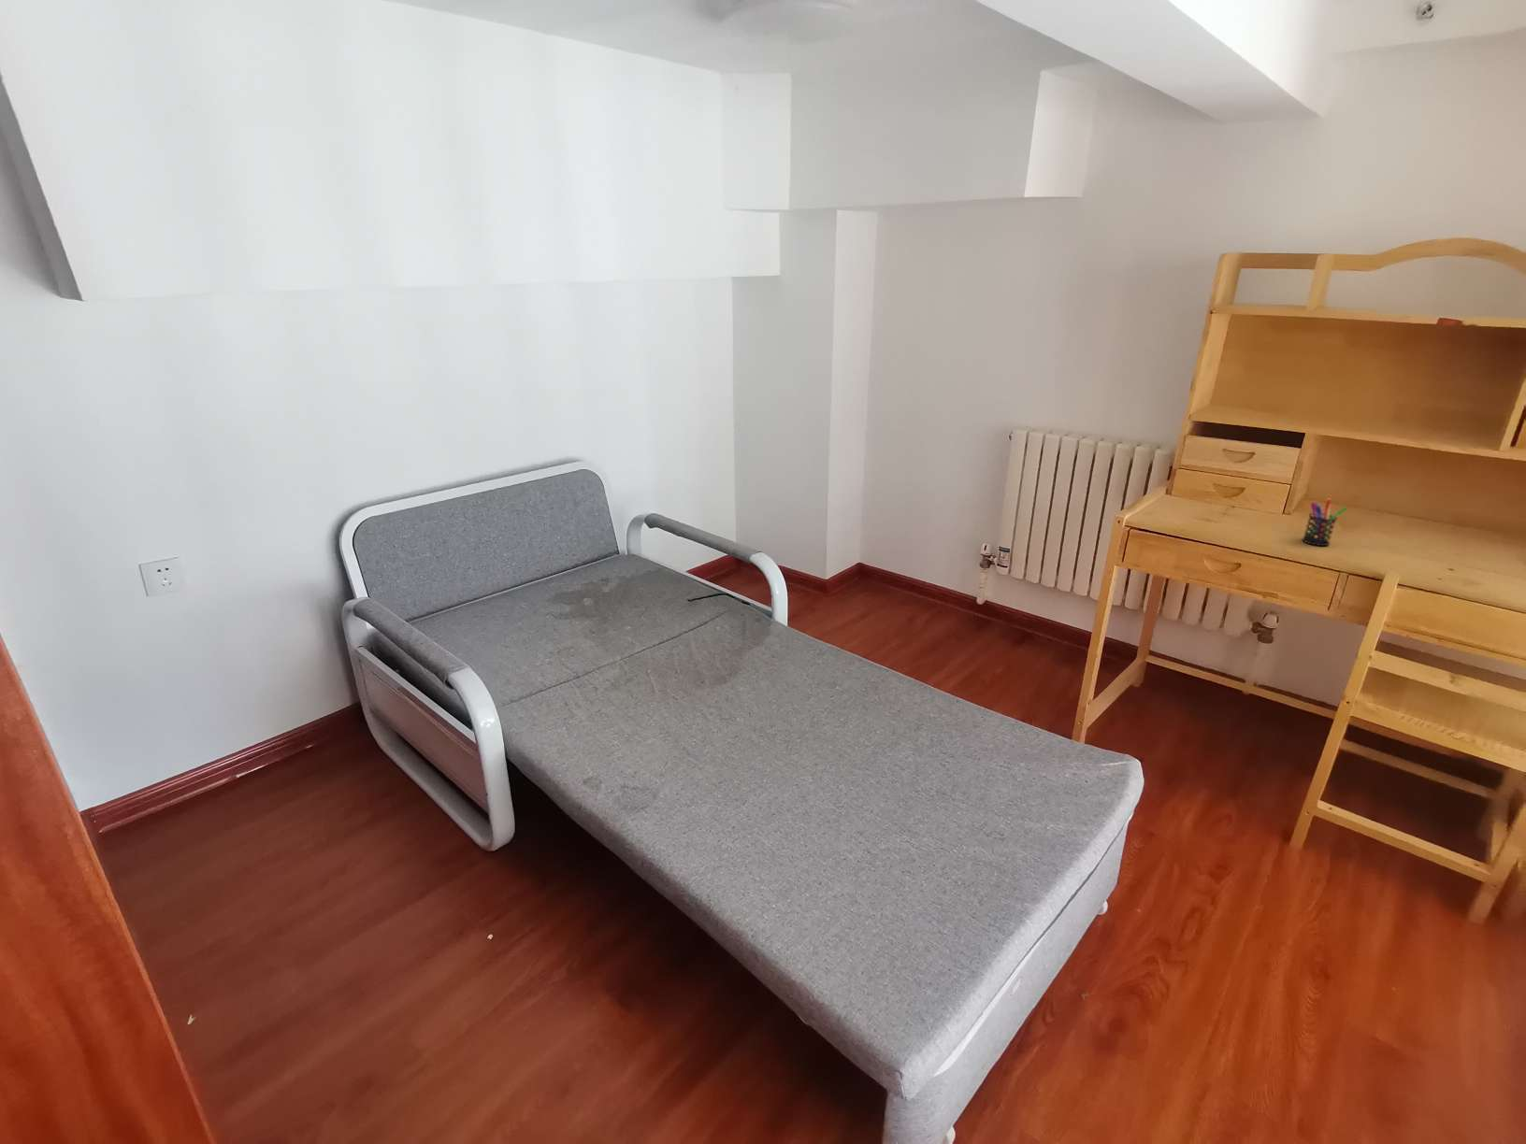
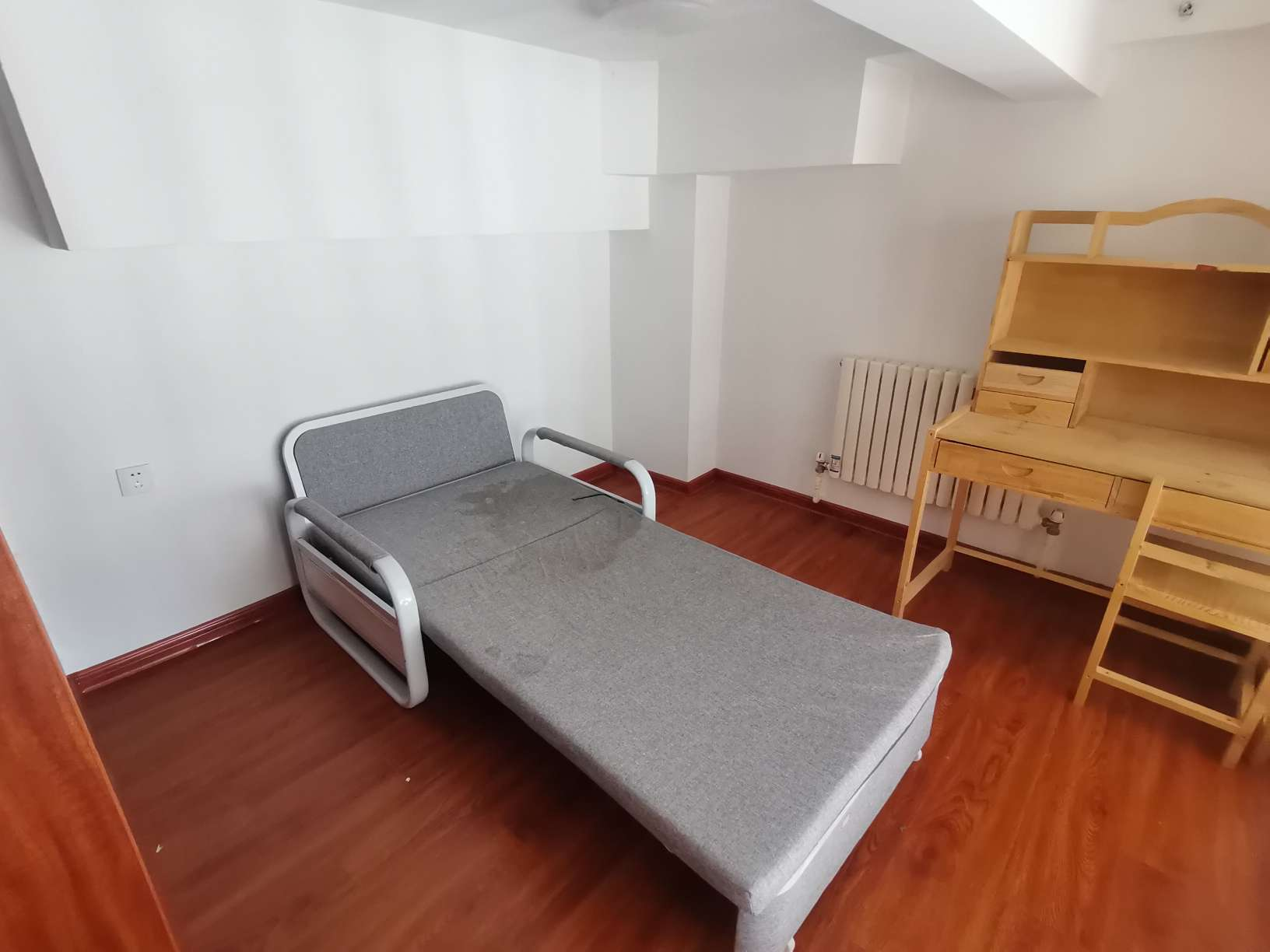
- pen holder [1301,499,1348,547]
